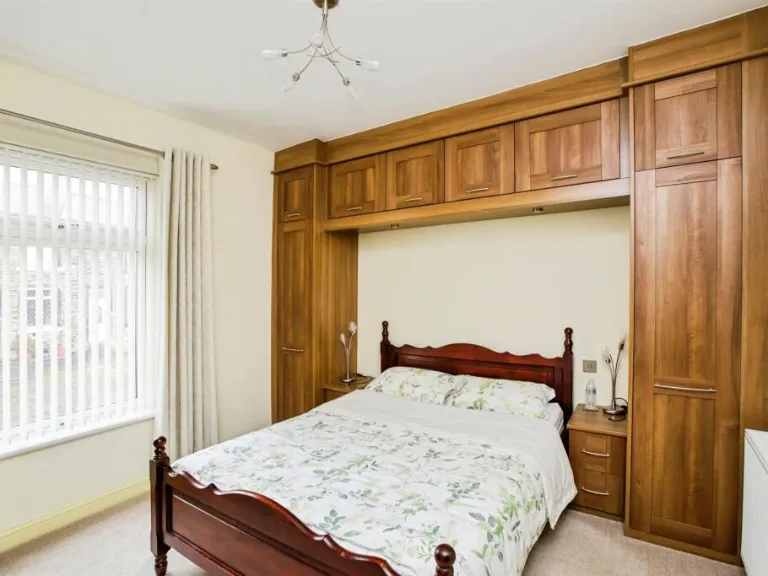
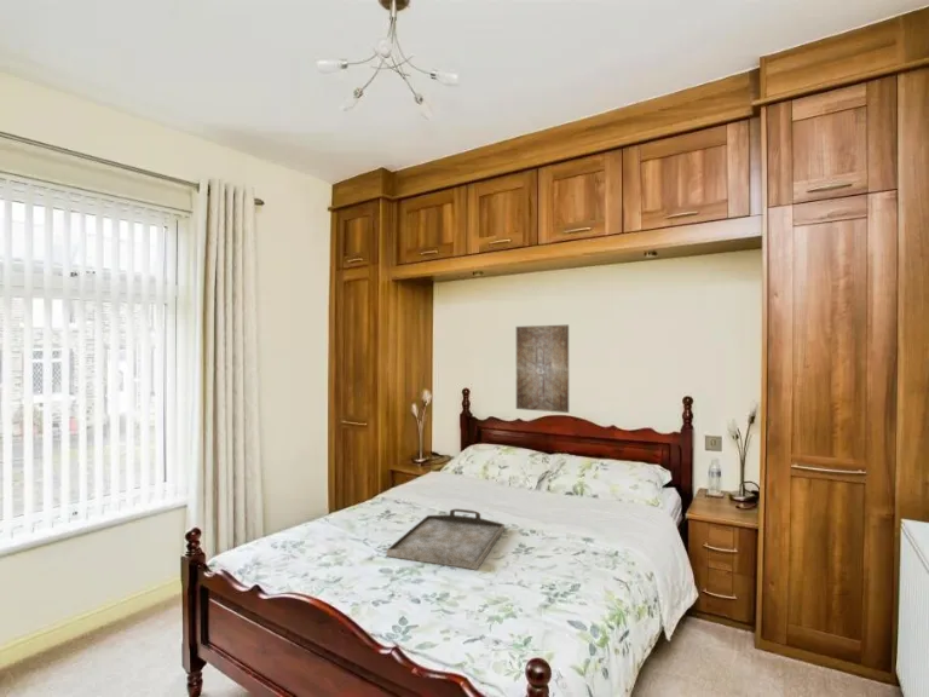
+ wall art [515,324,570,414]
+ serving tray [385,507,506,571]
